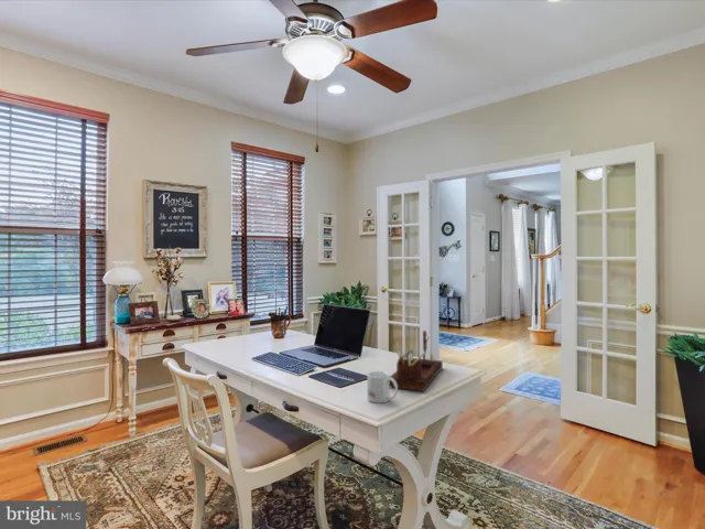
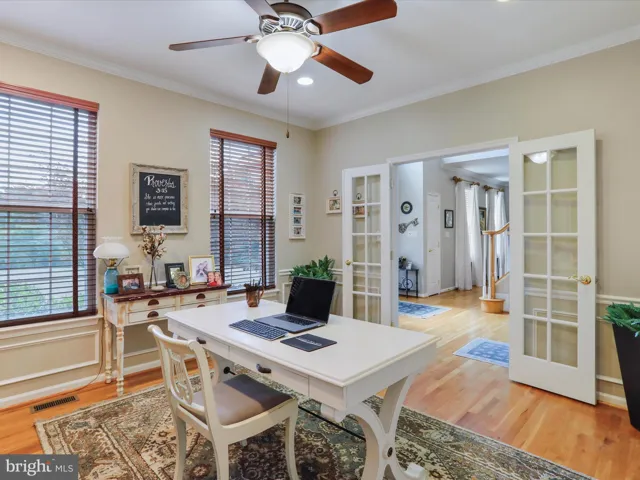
- desk organizer [389,330,444,392]
- mug [366,370,399,404]
